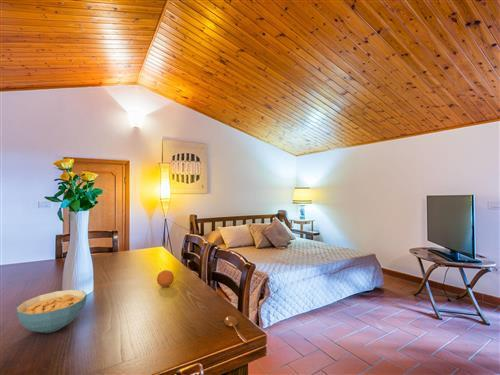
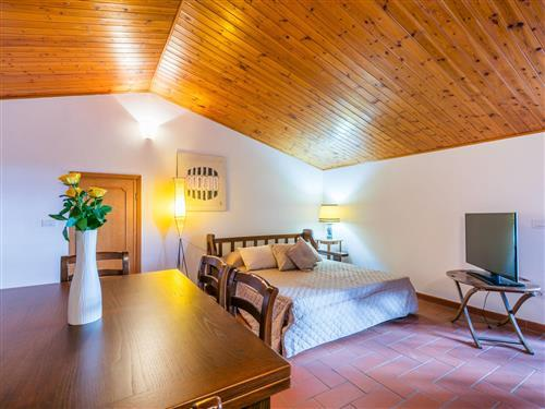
- spoon [223,315,249,343]
- fruit [156,269,175,288]
- cereal bowl [15,289,88,334]
